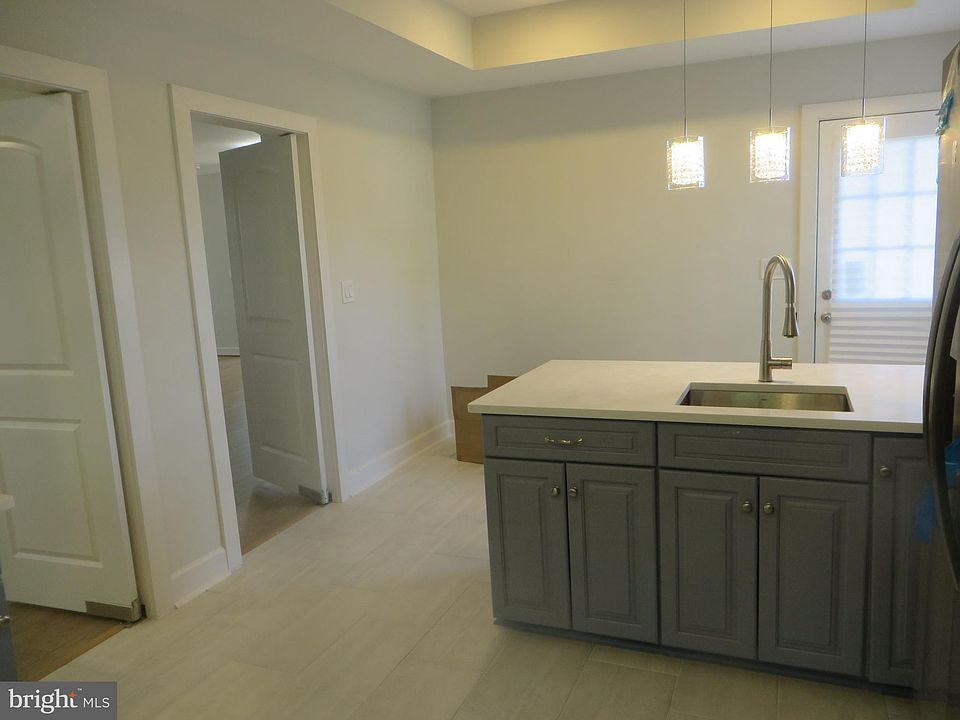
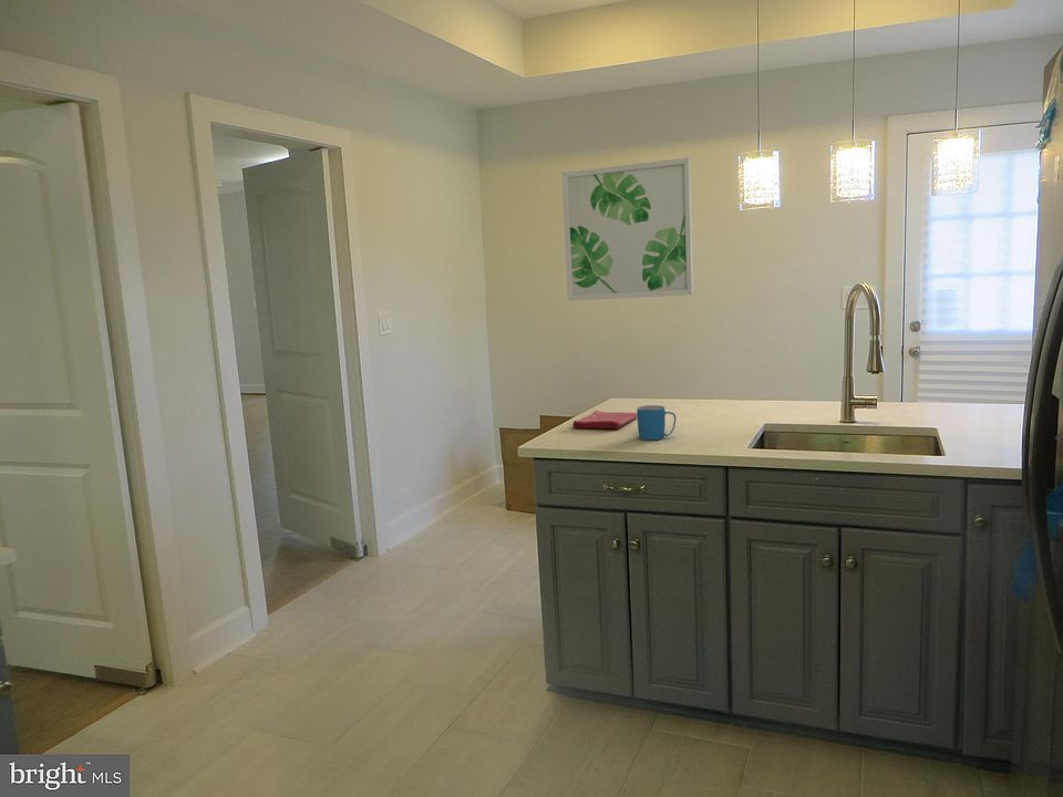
+ wall art [561,156,694,301]
+ mug [636,404,677,441]
+ dish towel [571,410,638,429]
